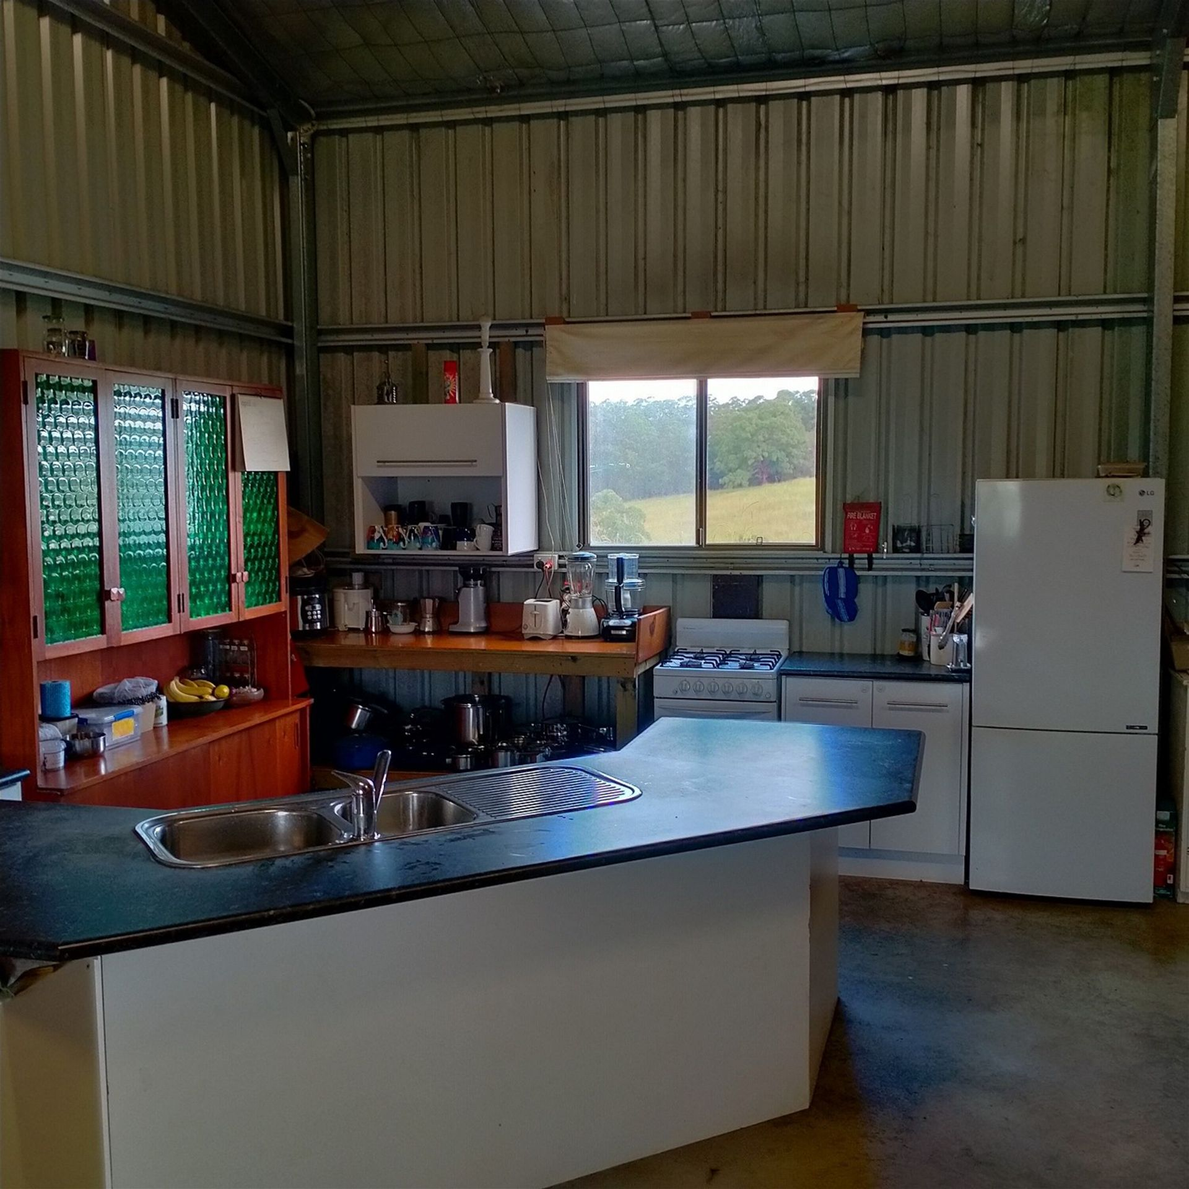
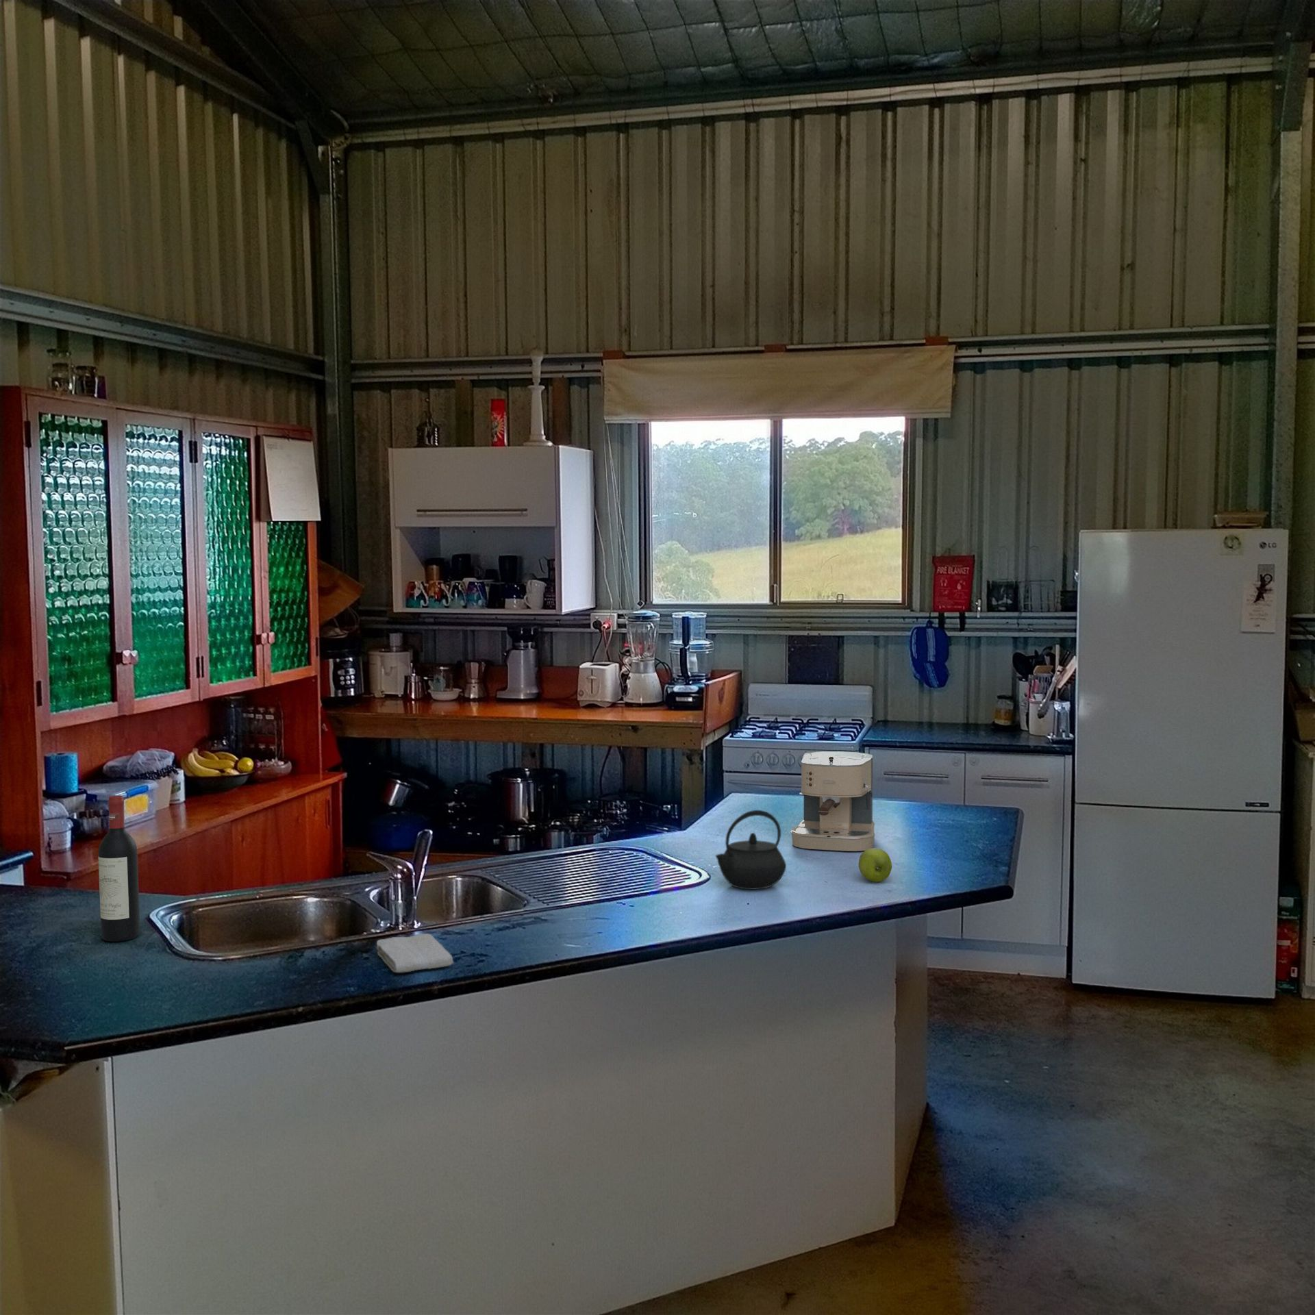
+ coffee maker [790,750,875,853]
+ wine bottle [98,795,141,943]
+ washcloth [376,933,454,973]
+ apple [859,848,892,883]
+ kettle [715,809,786,890]
